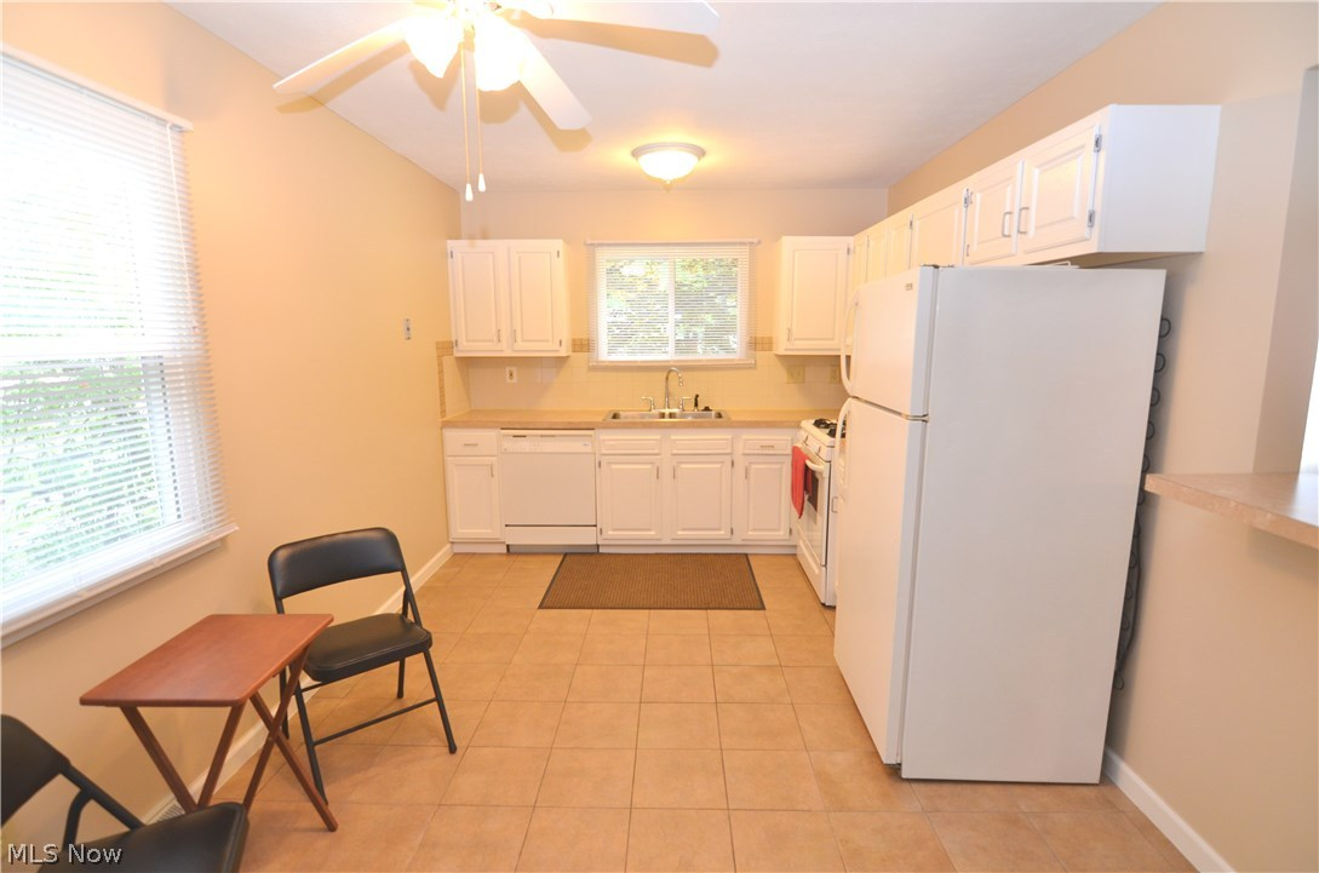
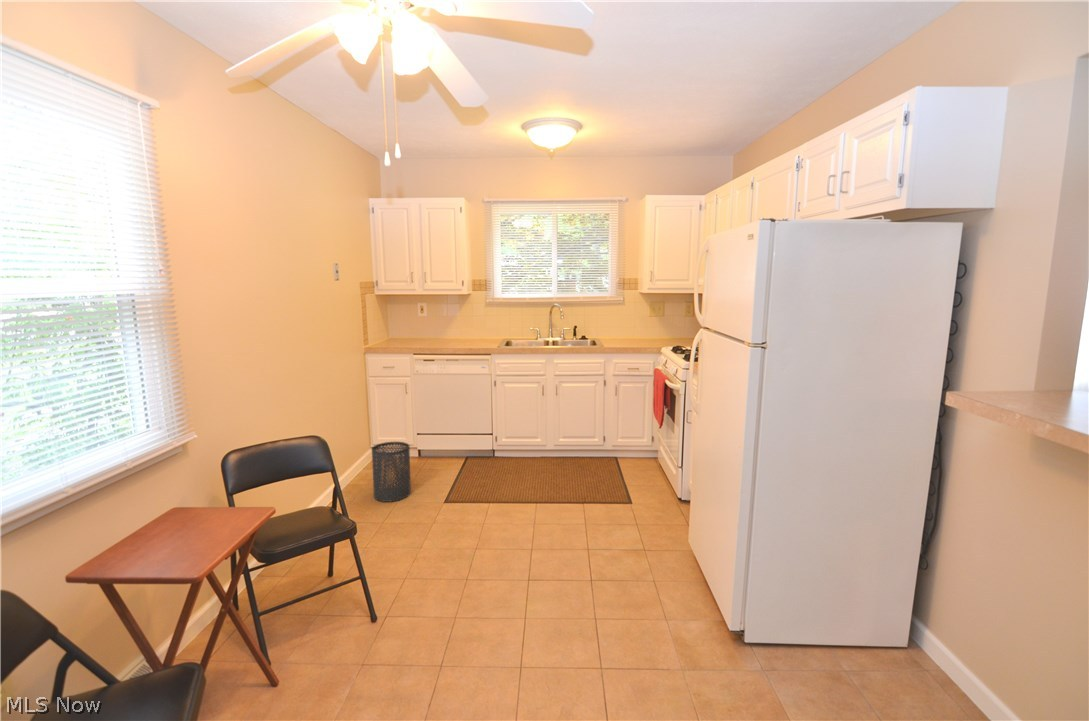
+ trash can [371,441,412,503]
